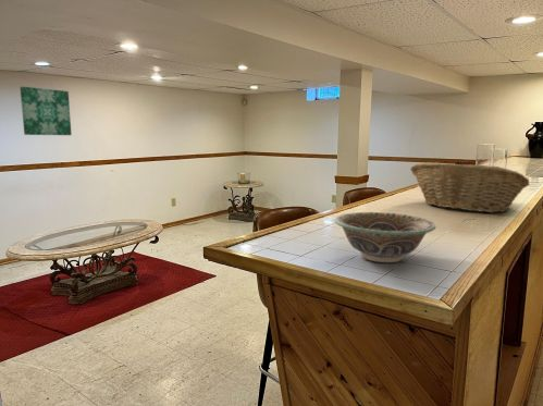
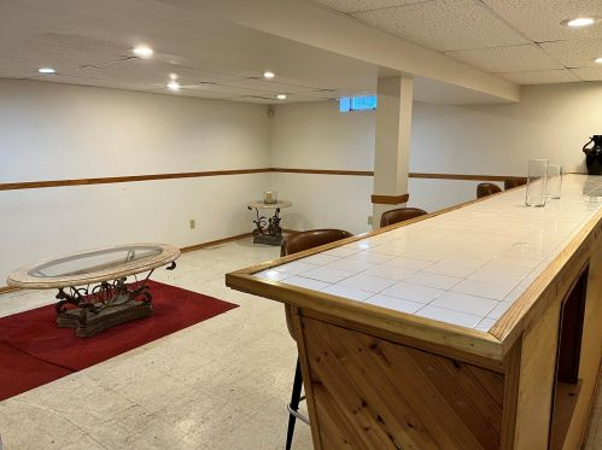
- wall art [18,86,73,136]
- fruit basket [410,161,531,213]
- decorative bowl [333,211,436,263]
